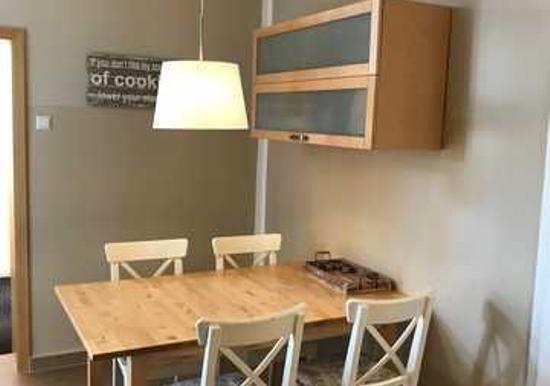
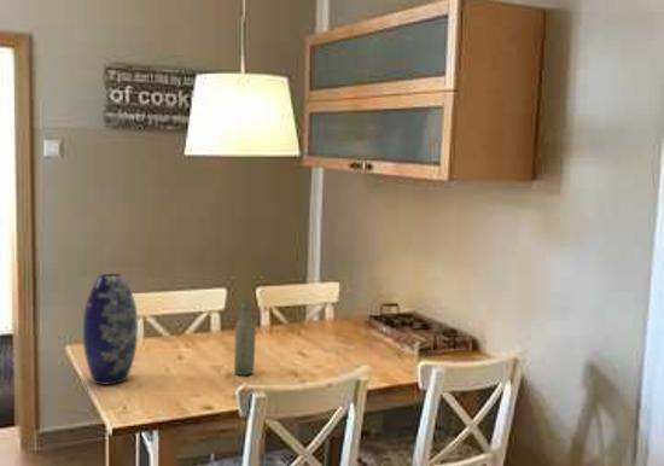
+ bottle [233,299,257,377]
+ vase [82,273,139,386]
